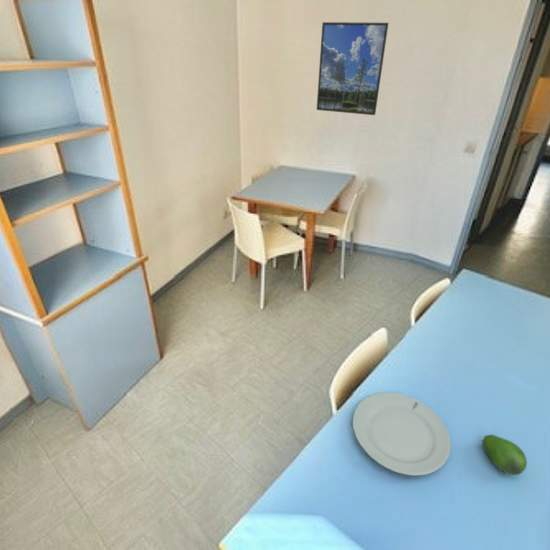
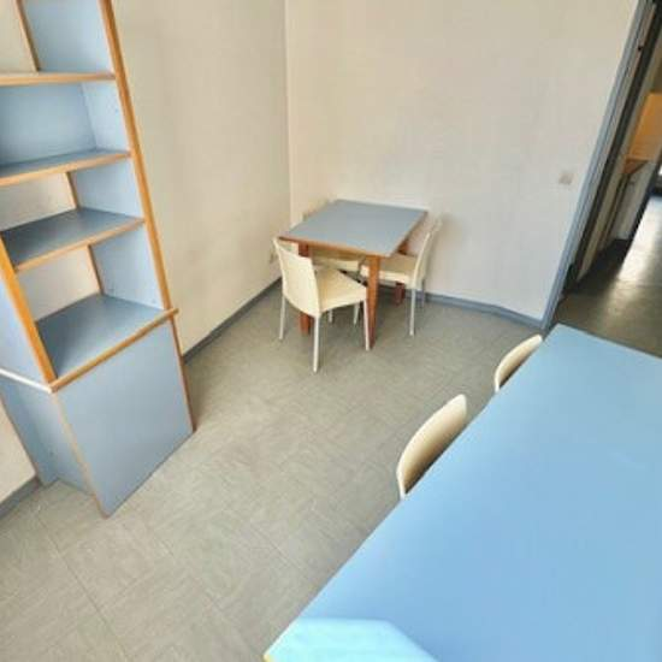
- fruit [481,434,528,476]
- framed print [316,21,390,116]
- chinaware [352,391,452,477]
